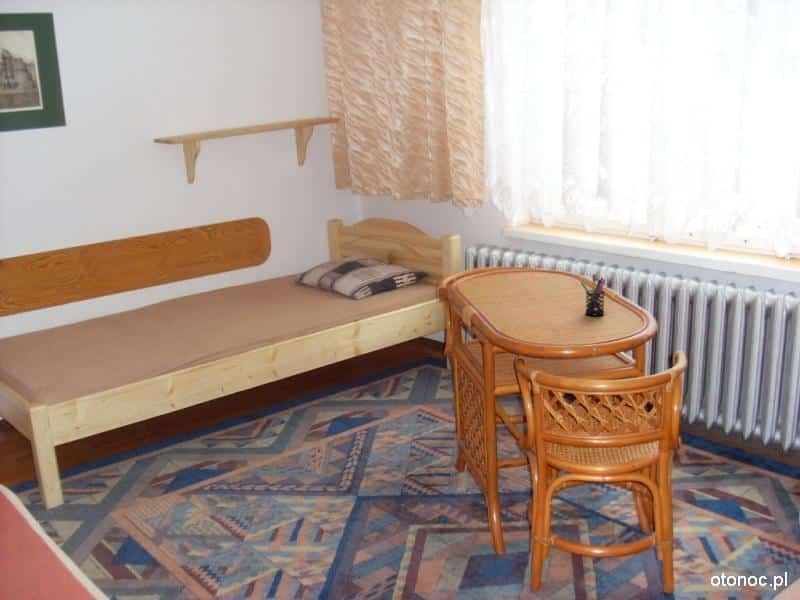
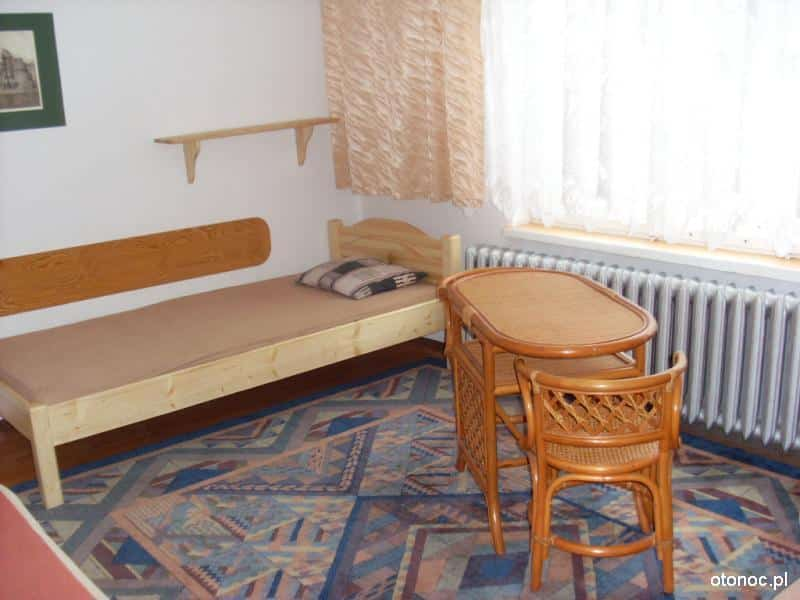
- pen holder [580,273,606,317]
